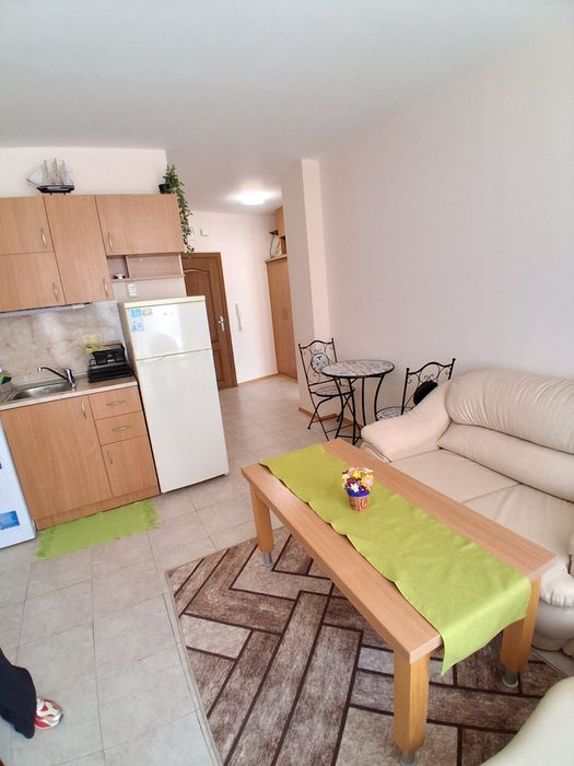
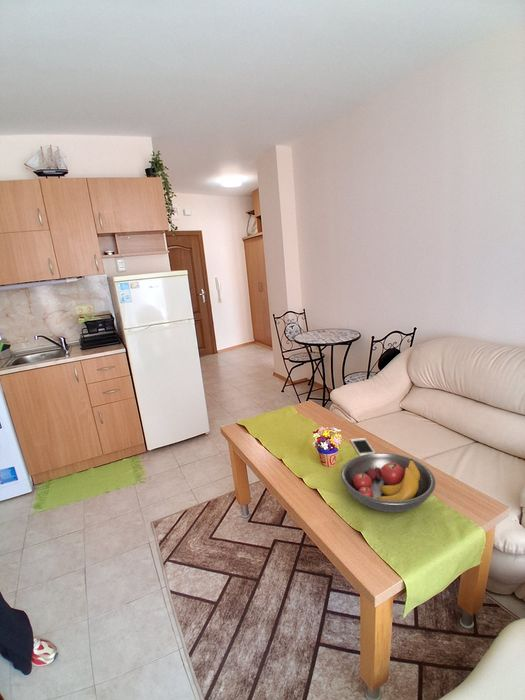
+ cell phone [349,437,376,456]
+ fruit bowl [340,452,436,513]
